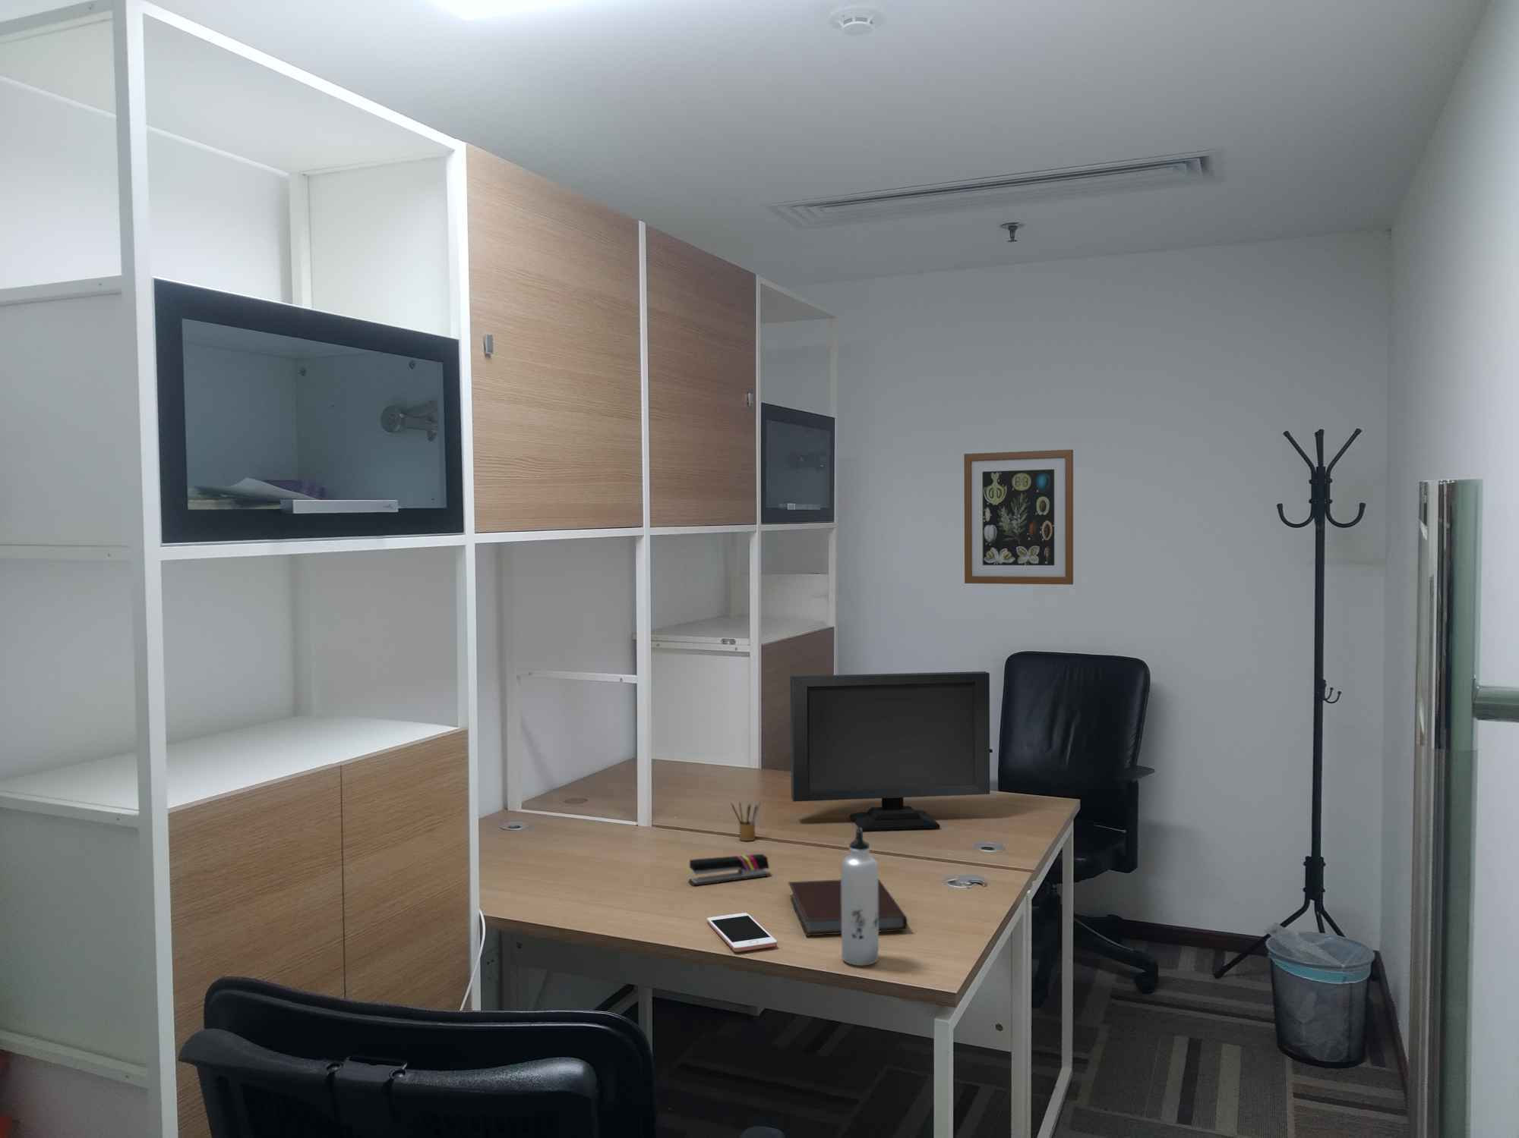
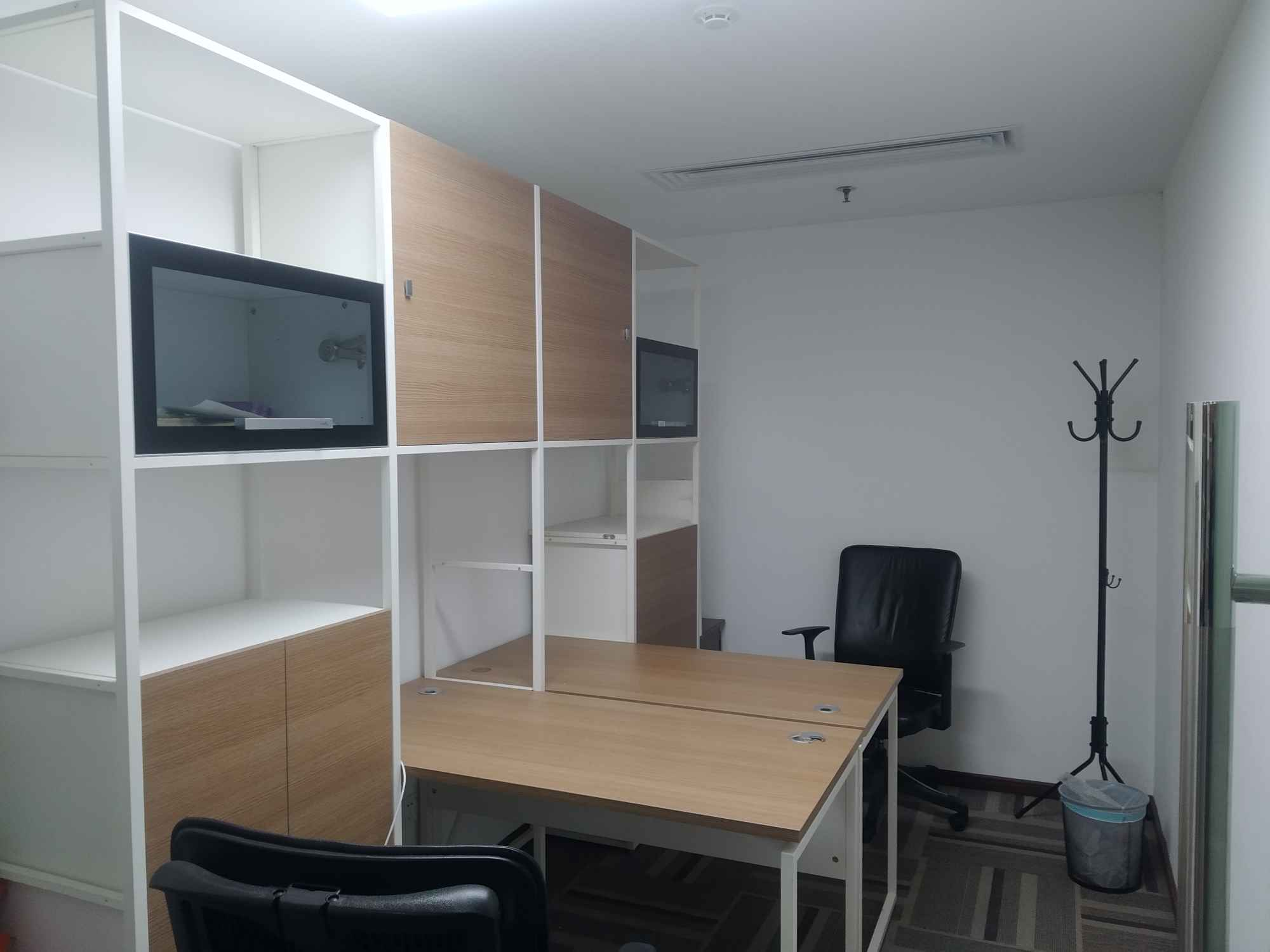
- water bottle [841,827,879,967]
- stapler [688,854,770,886]
- wall art [963,449,1074,585]
- computer monitor [789,671,990,832]
- notebook [787,879,908,937]
- pencil box [730,801,761,842]
- cell phone [707,912,777,953]
